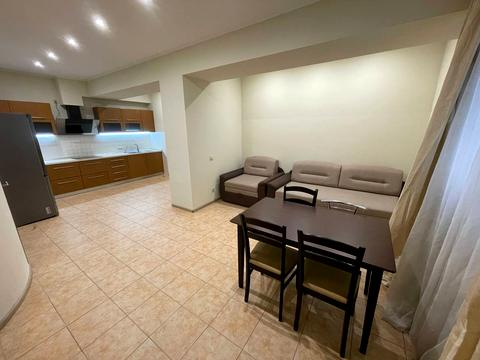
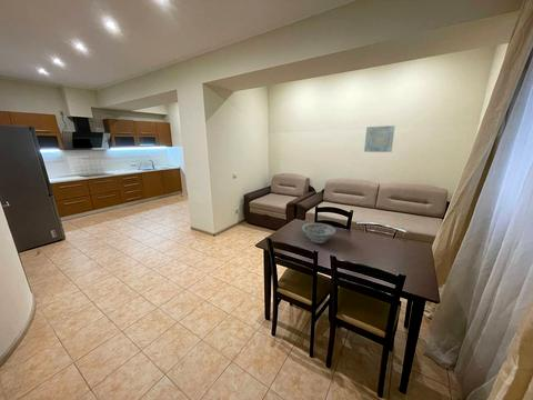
+ wall art [363,124,395,153]
+ decorative bowl [301,222,338,244]
